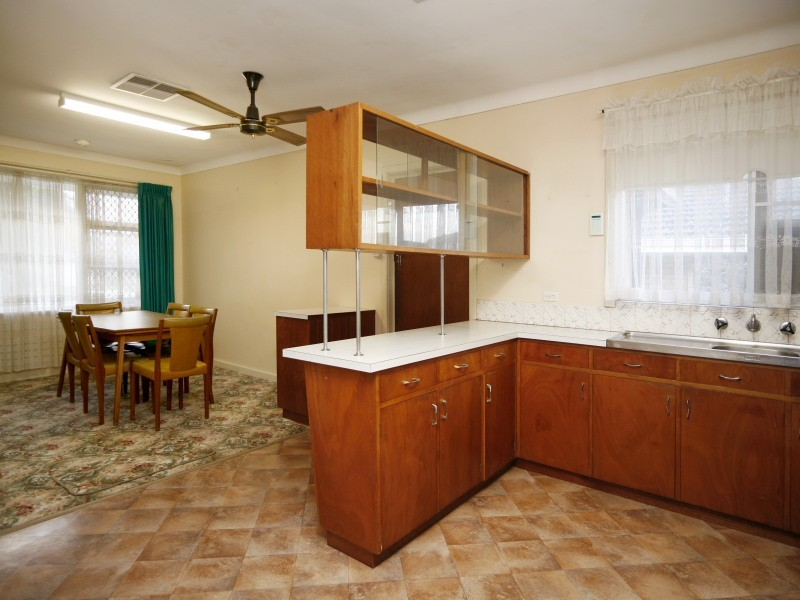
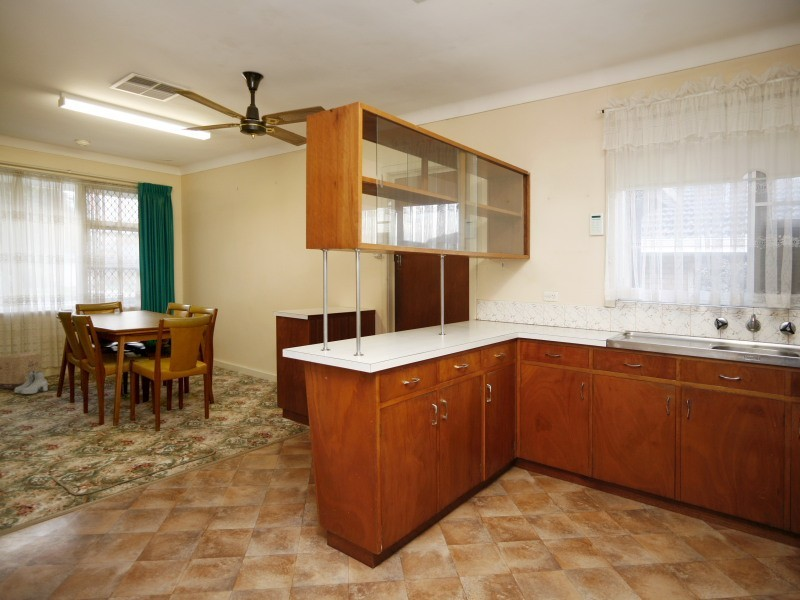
+ boots [13,371,49,395]
+ cardboard box [0,353,43,390]
